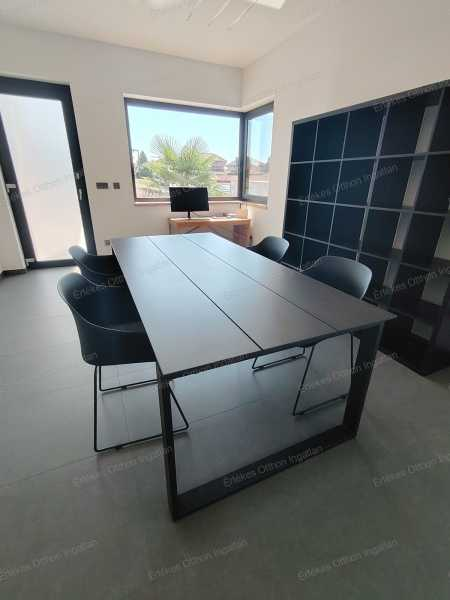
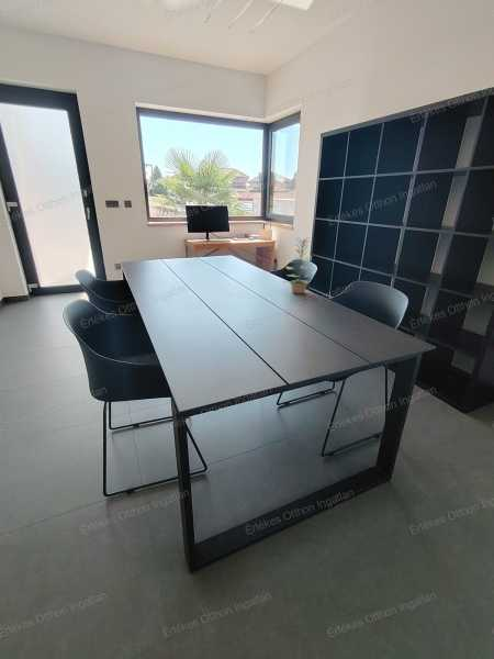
+ plant [281,235,314,295]
